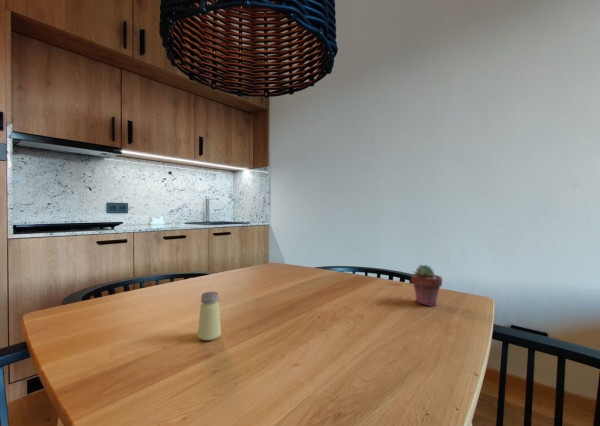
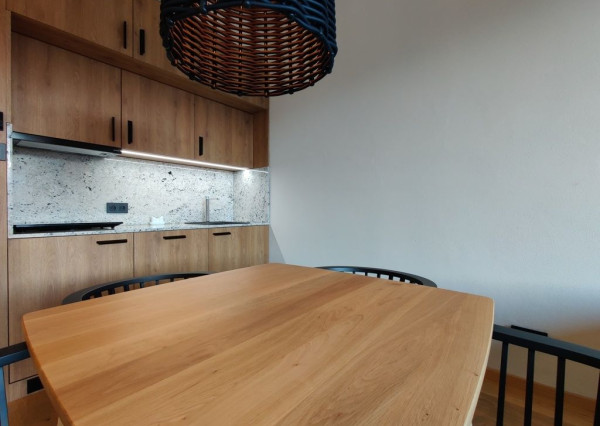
- potted succulent [410,264,443,307]
- saltshaker [197,291,222,341]
